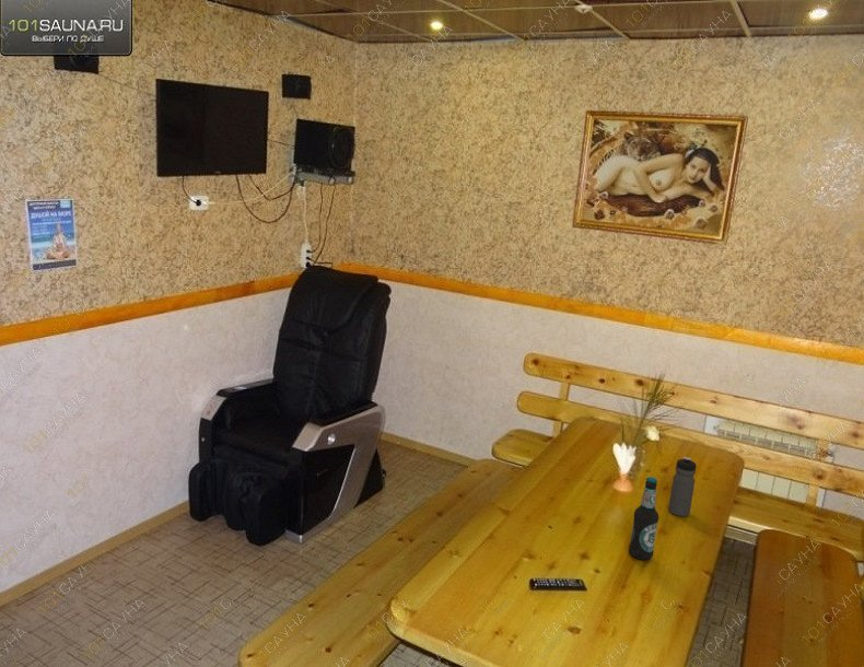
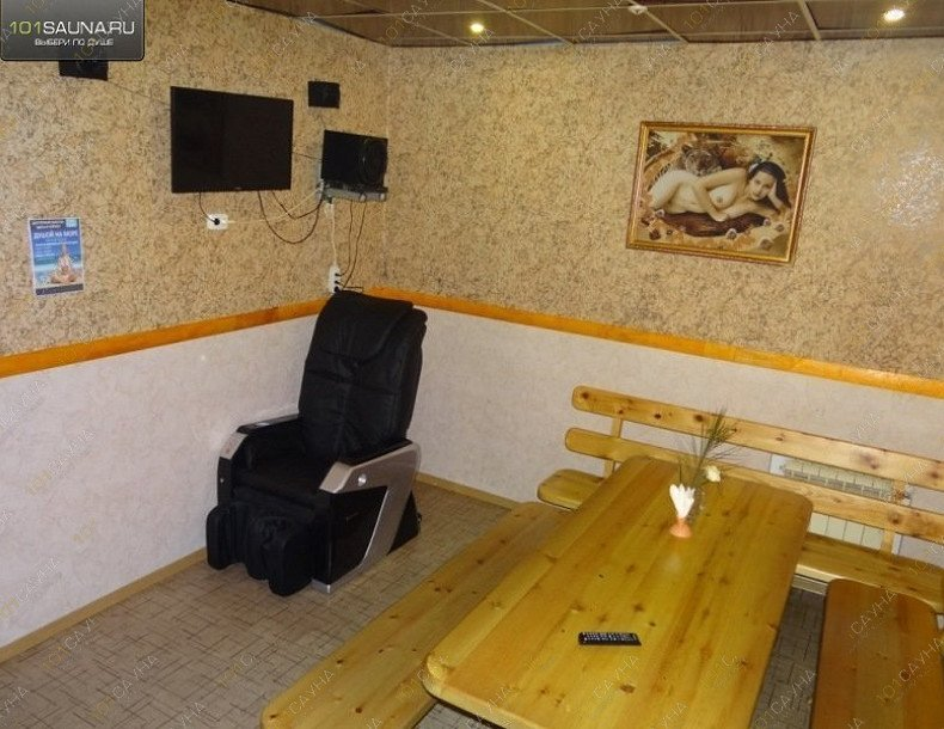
- bottle [628,476,659,561]
- water bottle [667,456,698,517]
